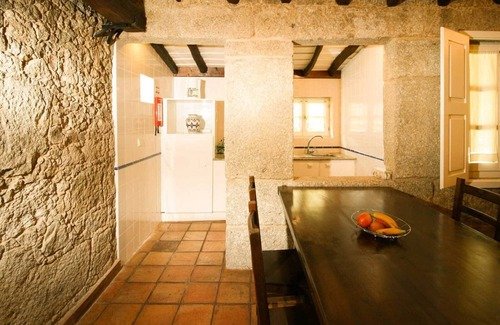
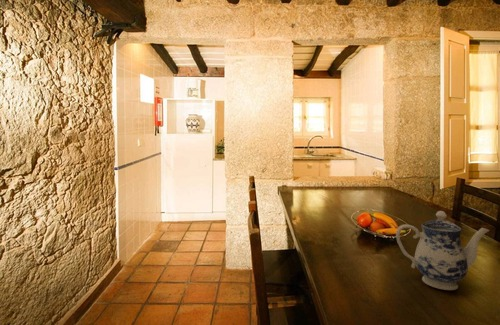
+ teapot [395,210,490,291]
